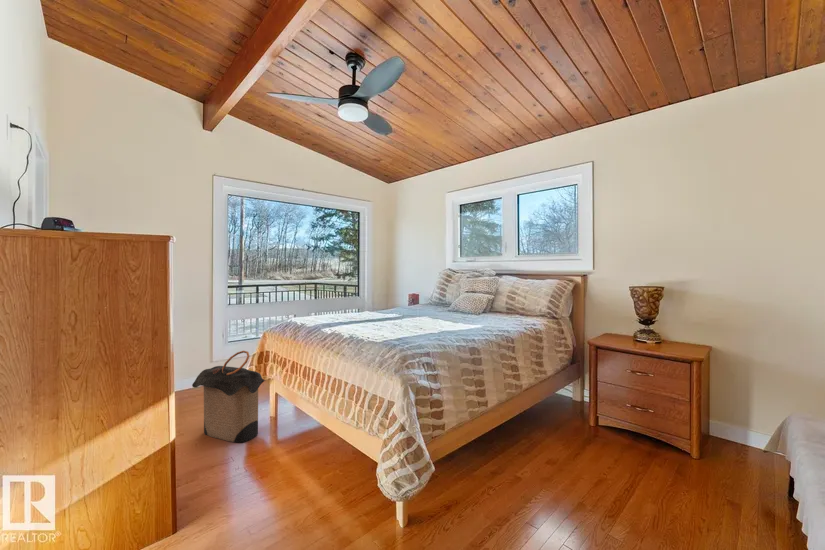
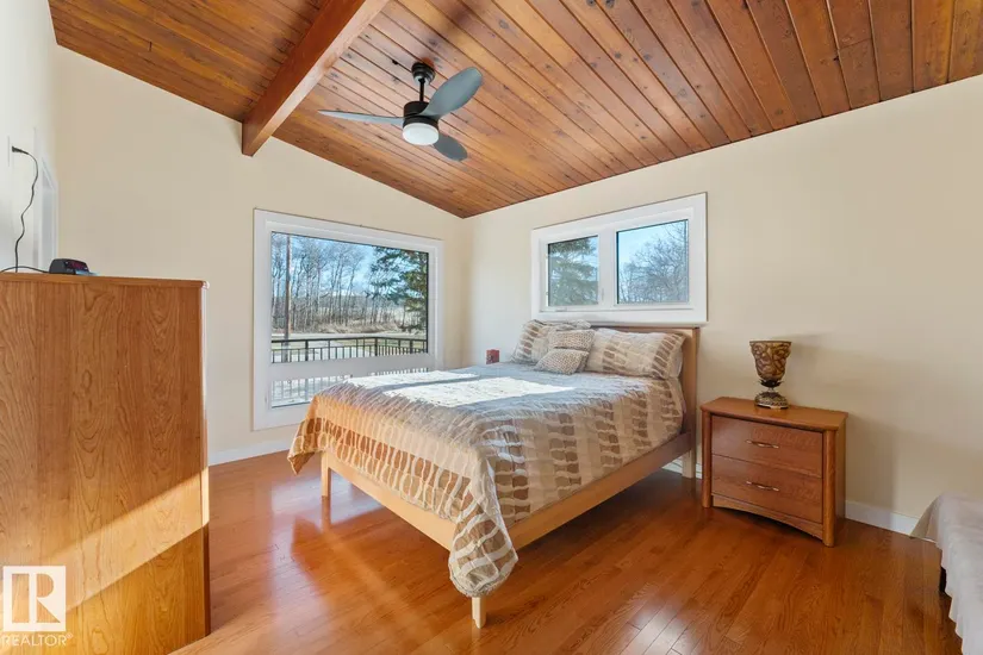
- laundry hamper [191,350,267,443]
